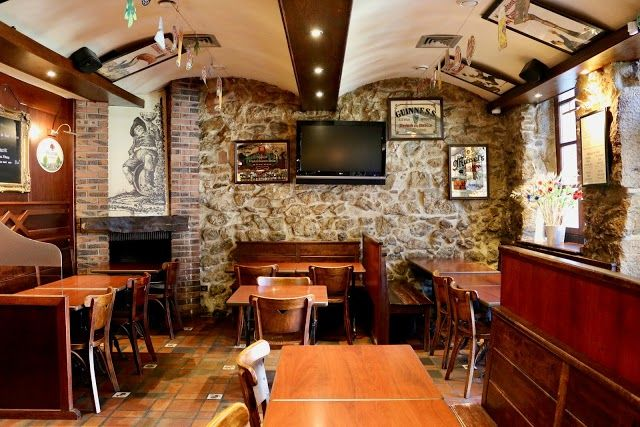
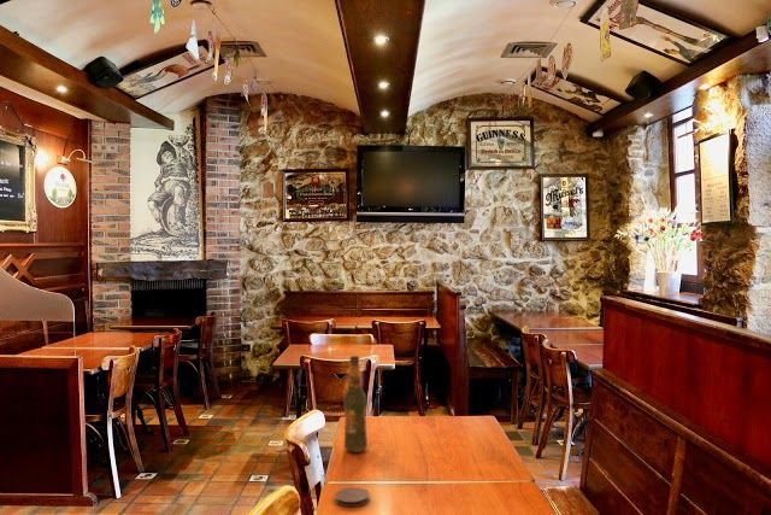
+ coaster [334,486,371,508]
+ beer bottle [342,355,369,453]
